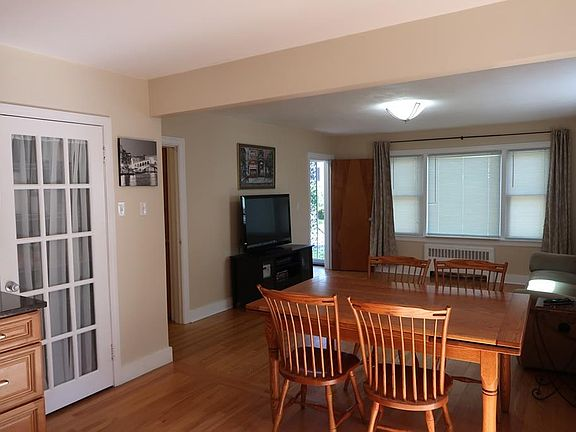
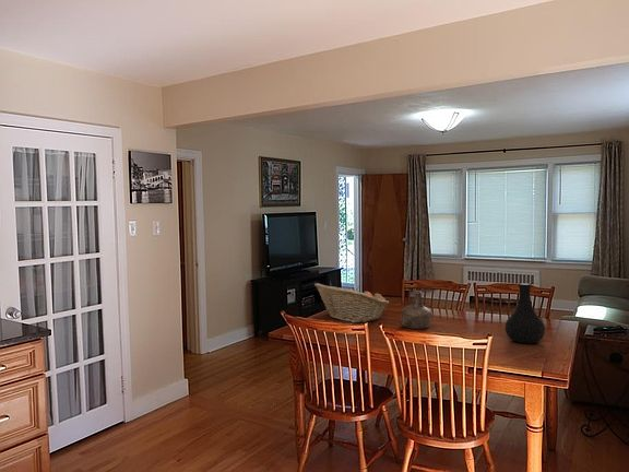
+ bottle [400,290,432,330]
+ vase [505,282,546,344]
+ fruit basket [313,282,390,323]
